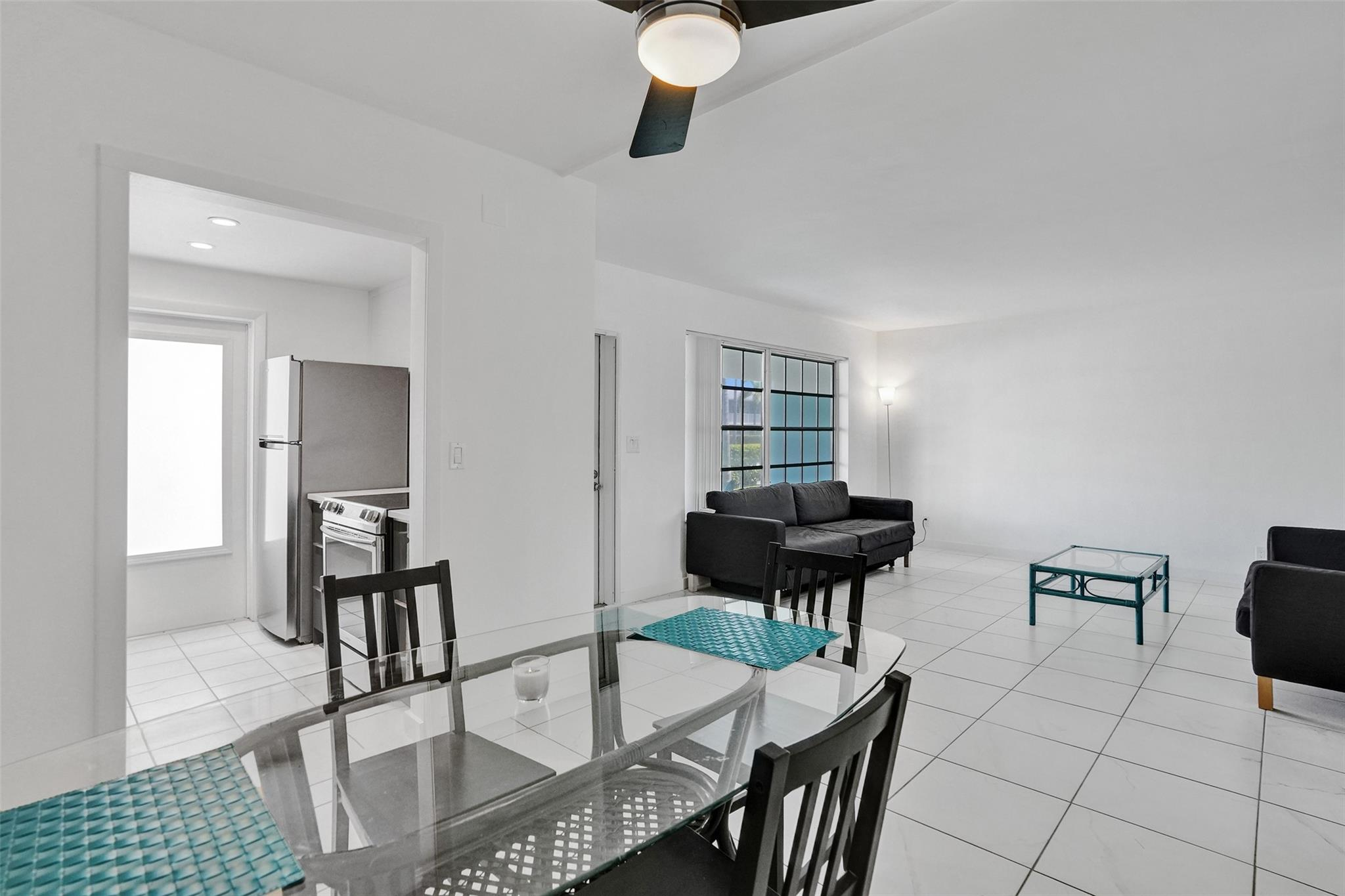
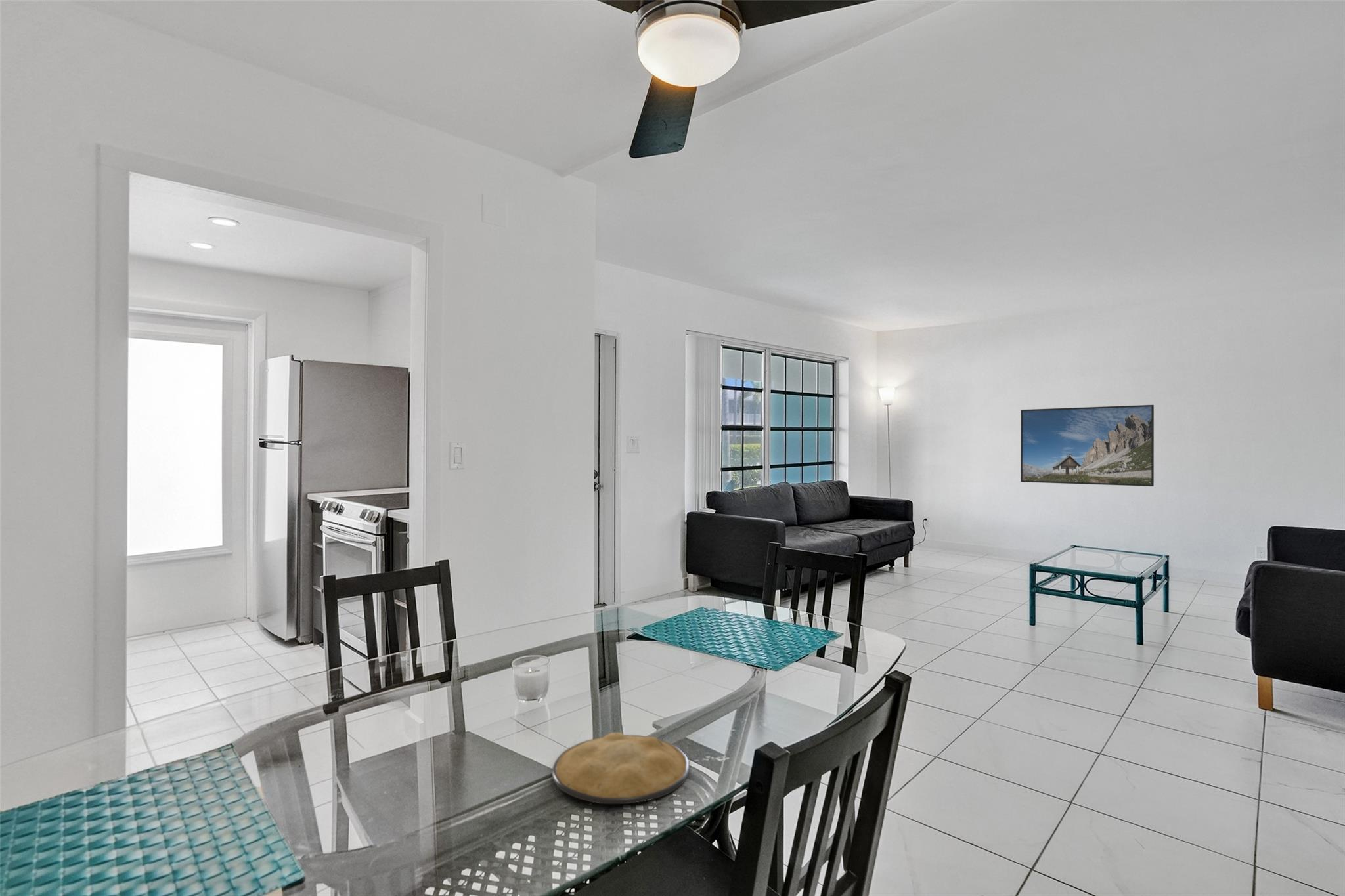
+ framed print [1020,404,1155,487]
+ plate [551,732,690,805]
